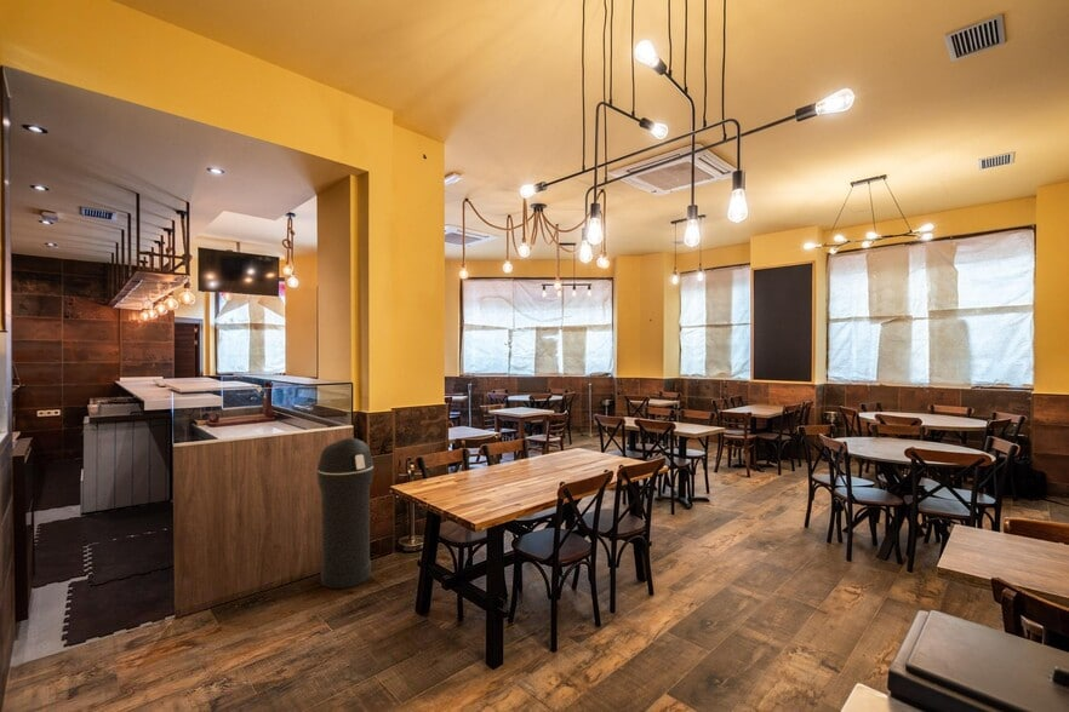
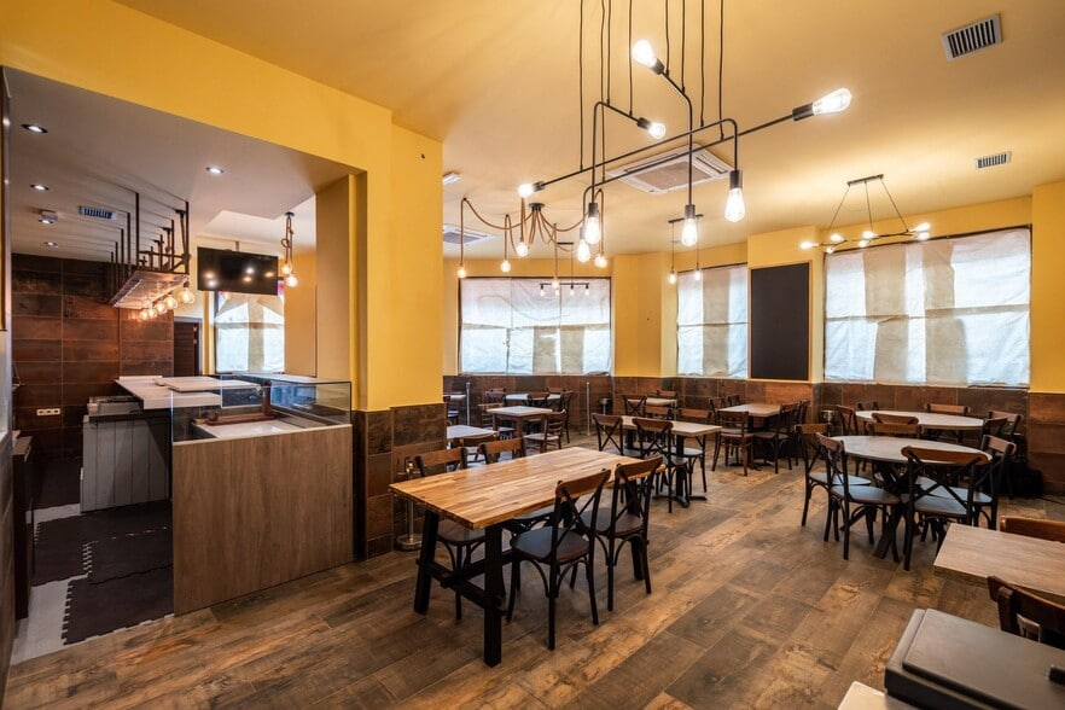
- trash can [316,437,375,590]
